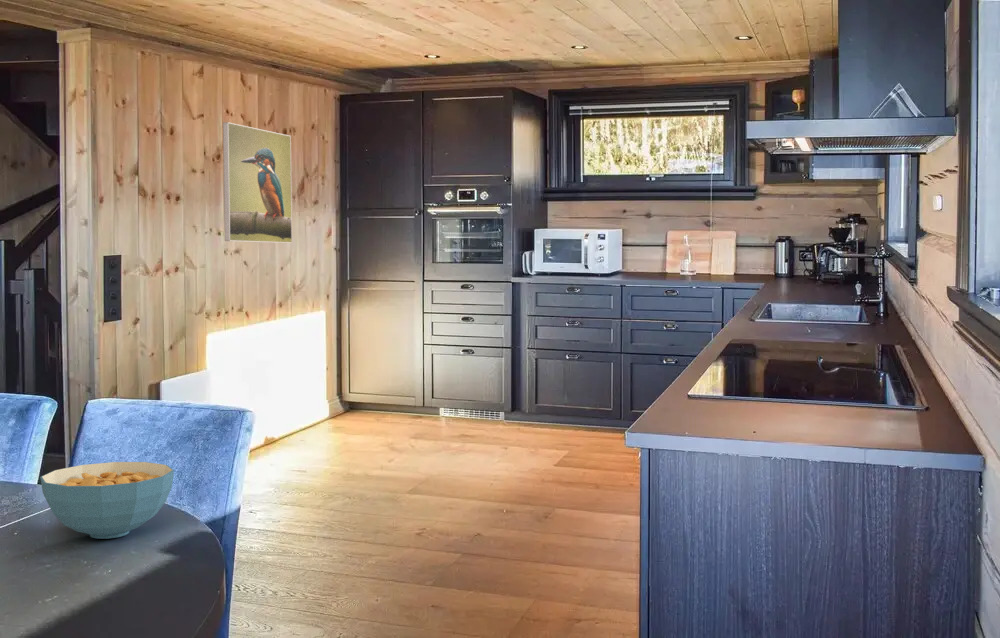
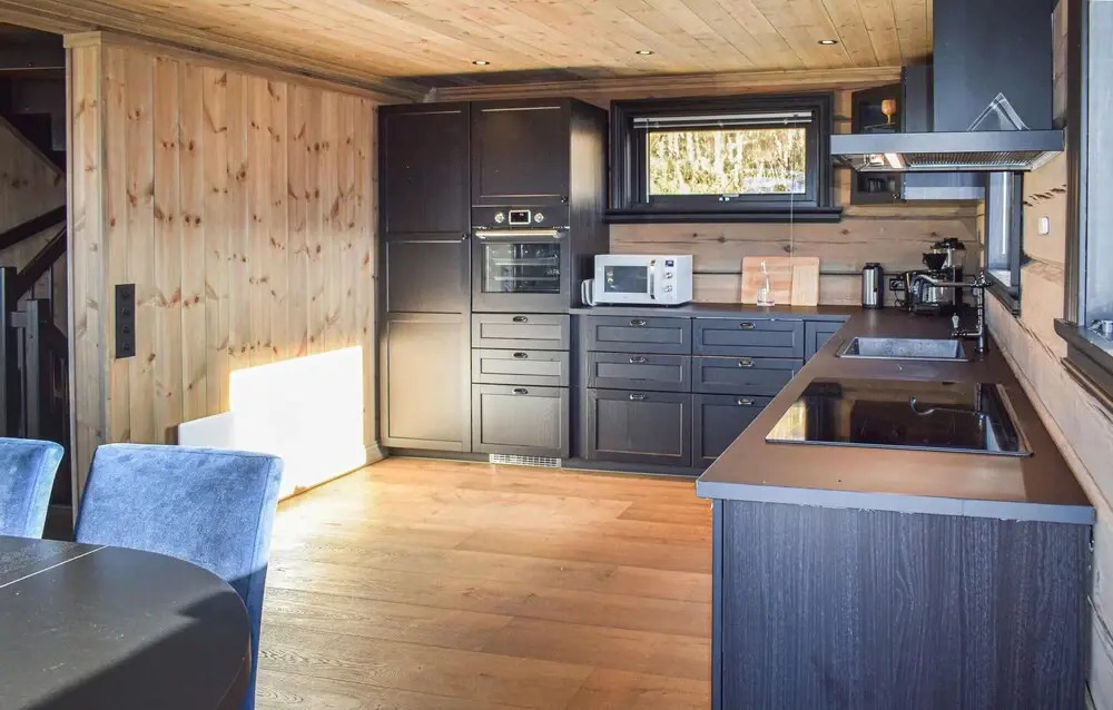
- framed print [222,121,293,244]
- cereal bowl [39,461,175,540]
